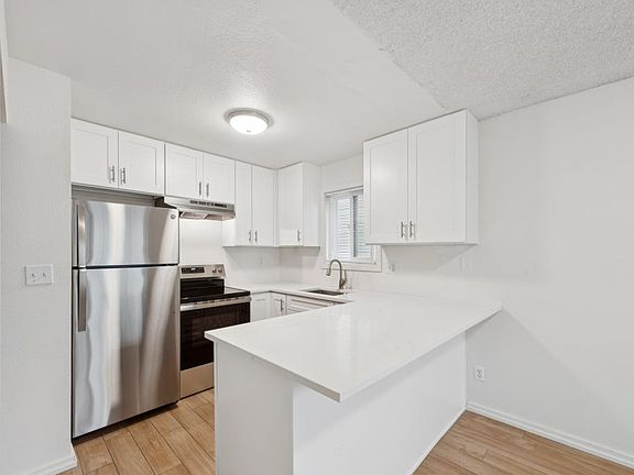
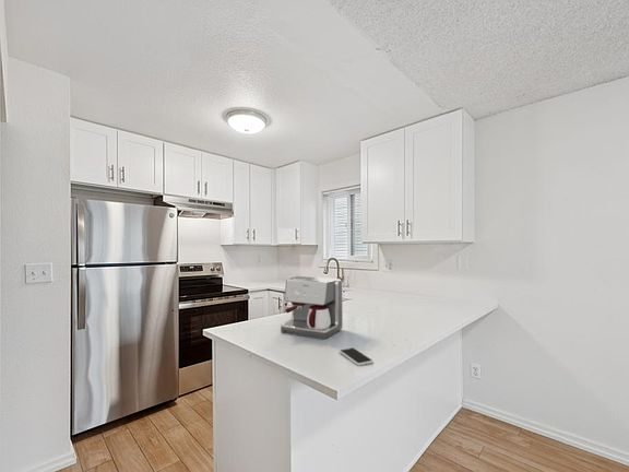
+ coffee maker [280,275,344,341]
+ smartphone [339,346,375,367]
